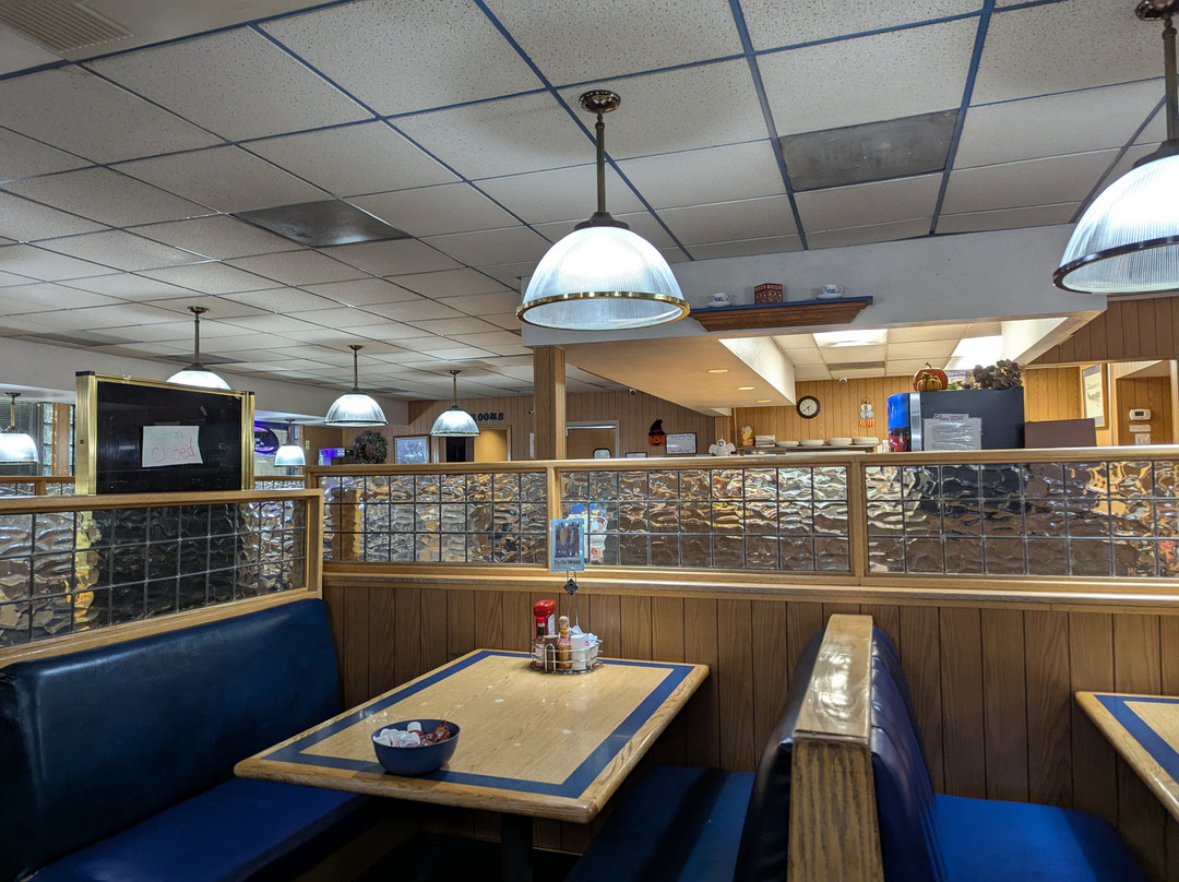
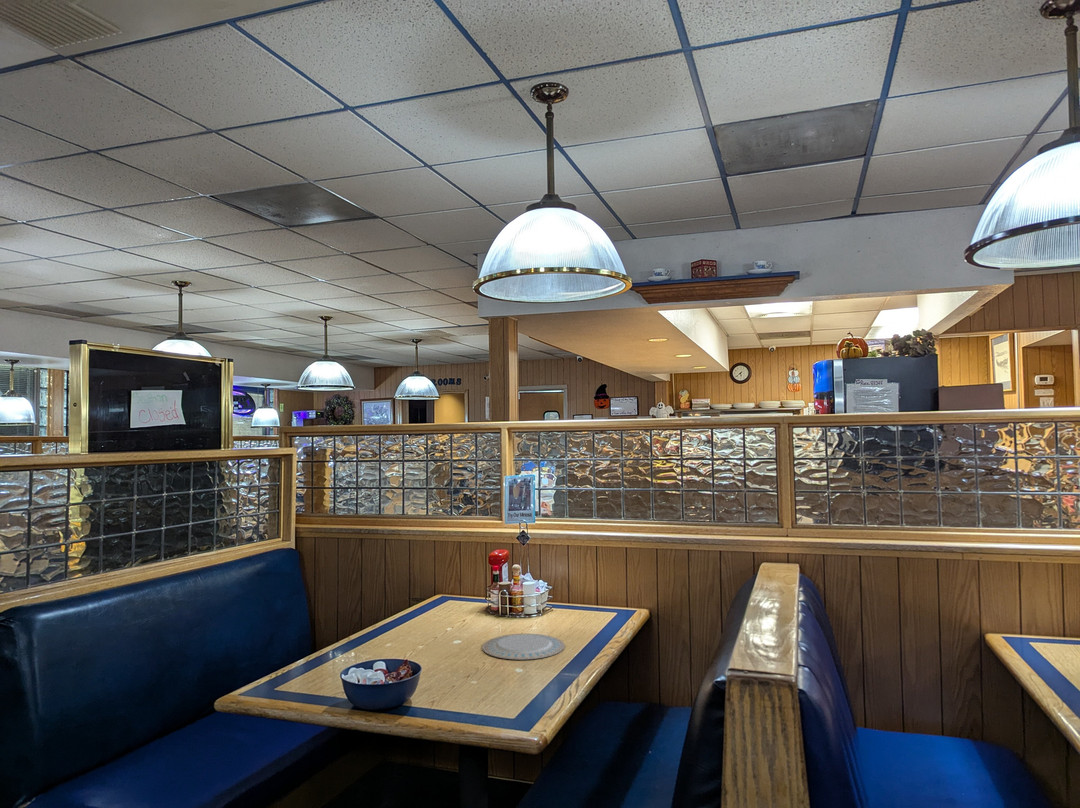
+ chinaware [481,633,566,661]
